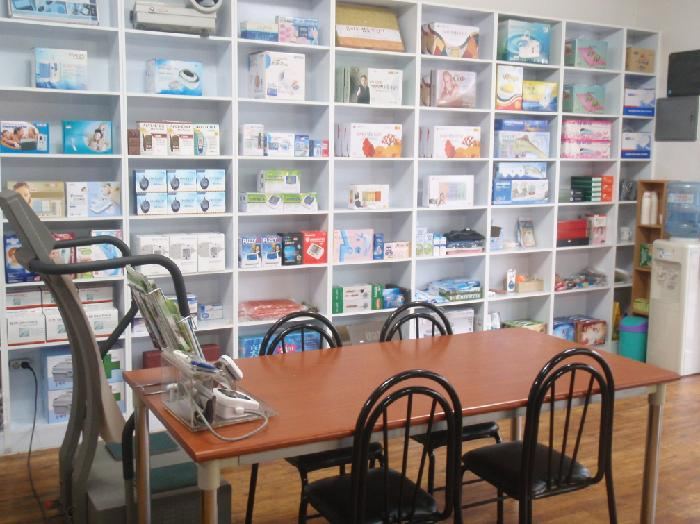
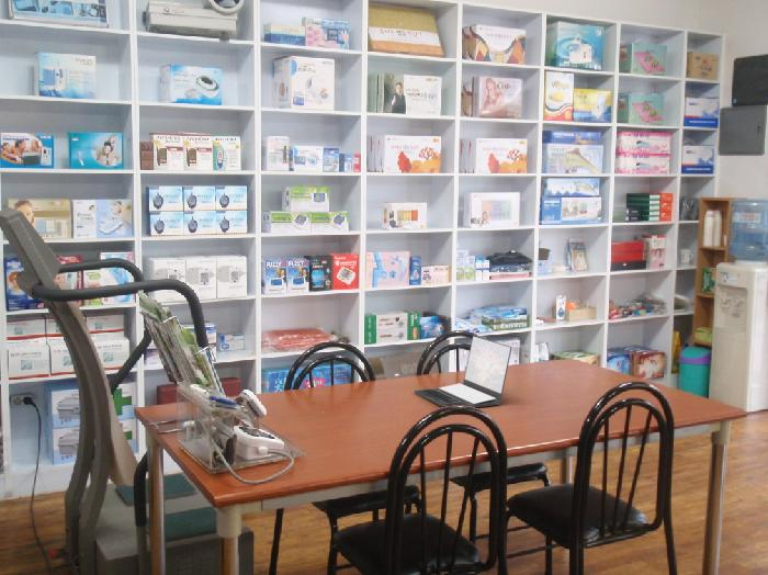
+ laptop [414,335,513,408]
